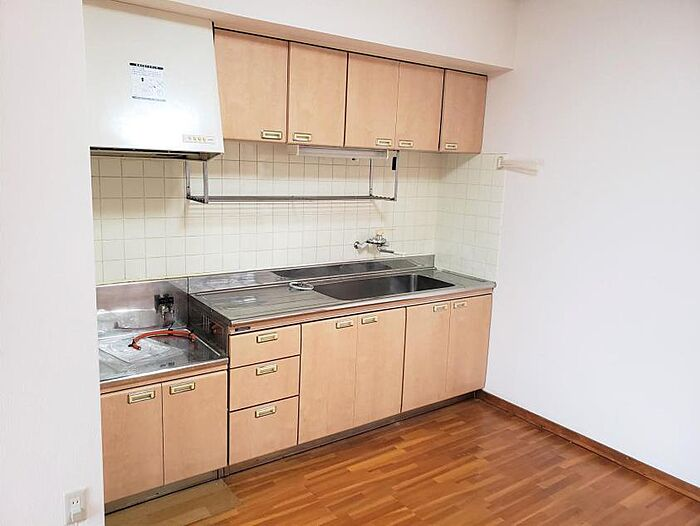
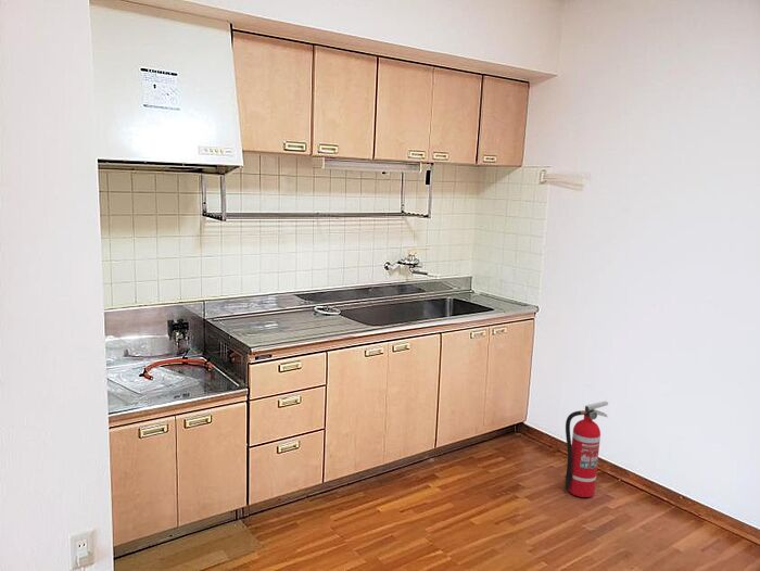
+ fire extinguisher [565,399,609,498]
